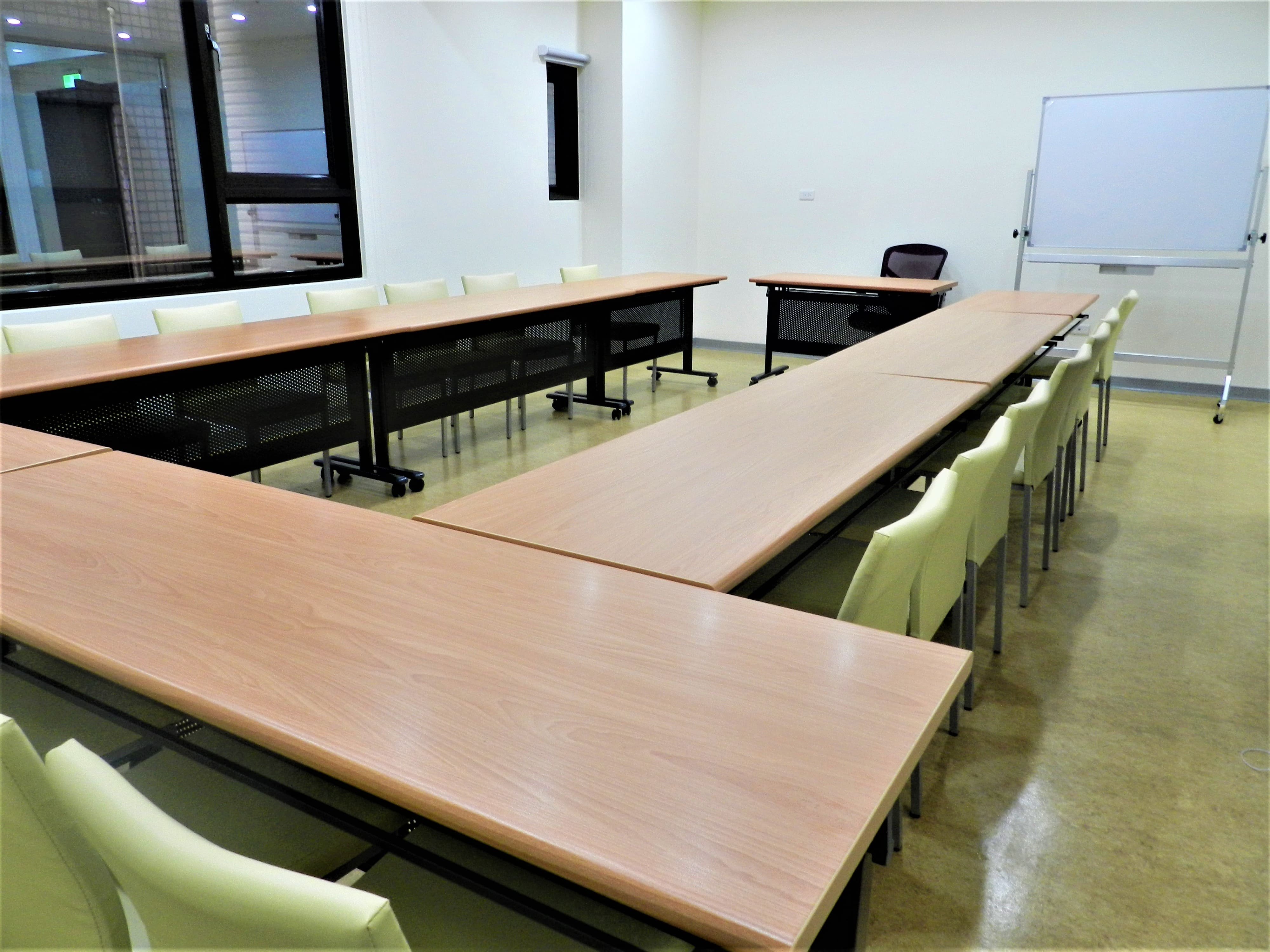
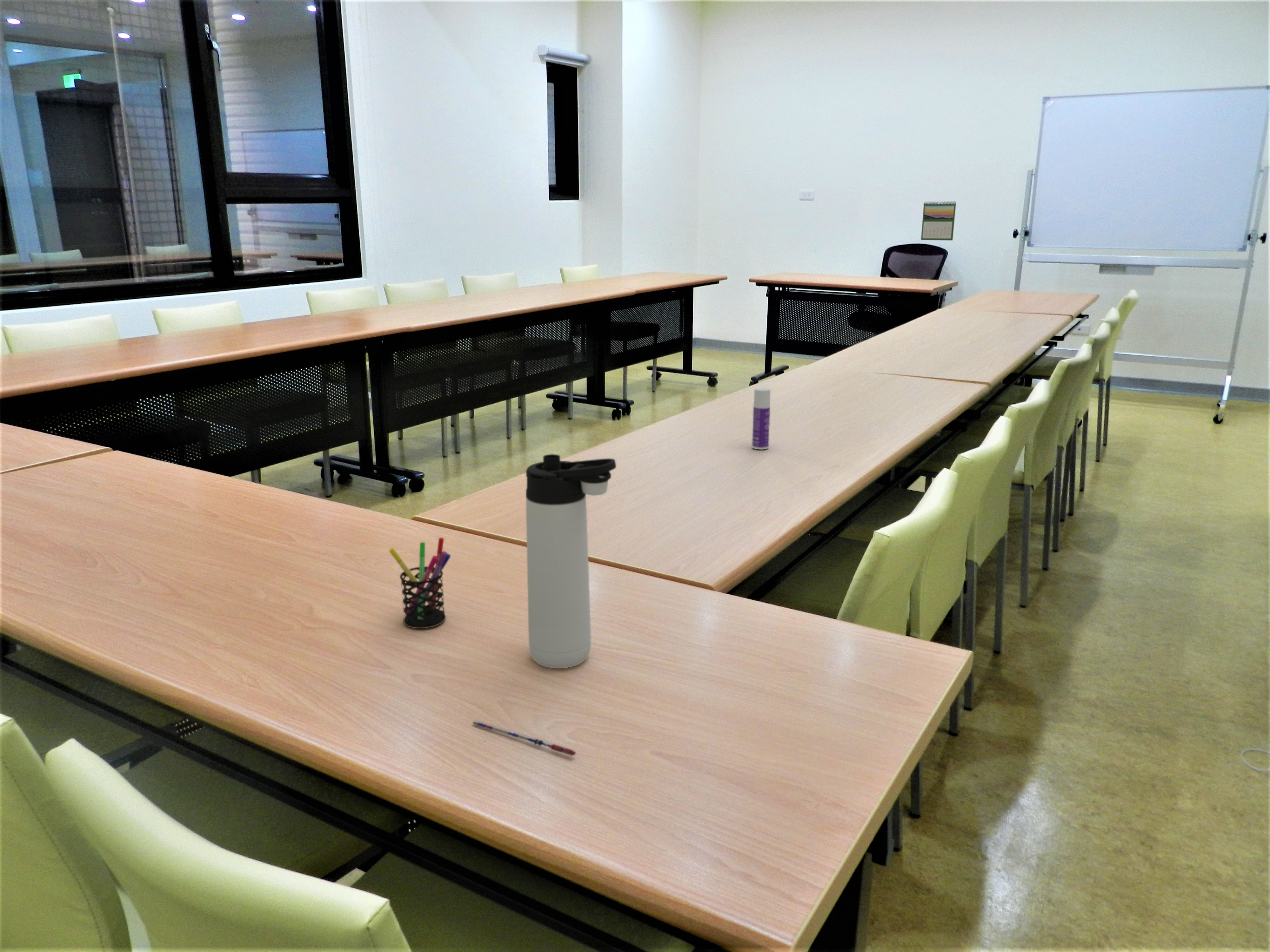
+ bottle [752,387,771,450]
+ thermos bottle [525,454,617,669]
+ pen [471,720,577,757]
+ pen holder [389,537,451,629]
+ calendar [920,200,957,241]
